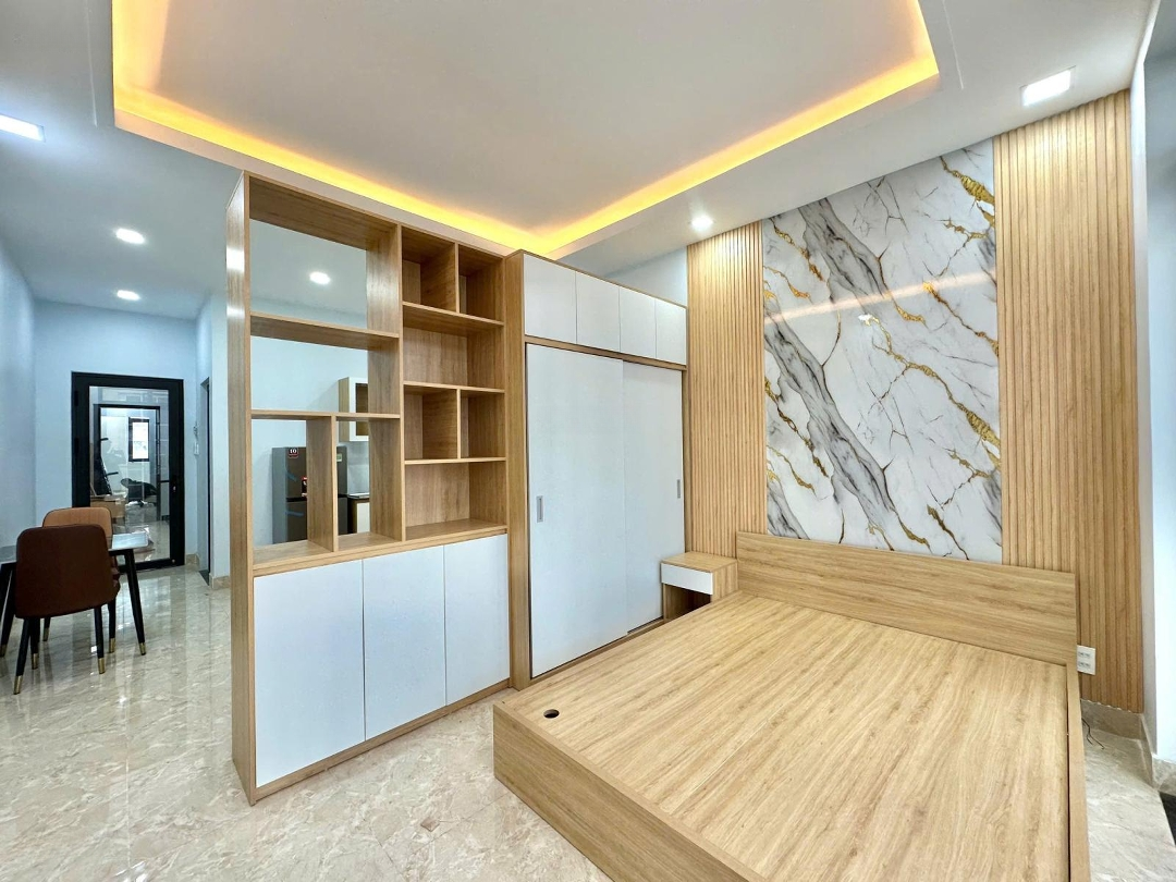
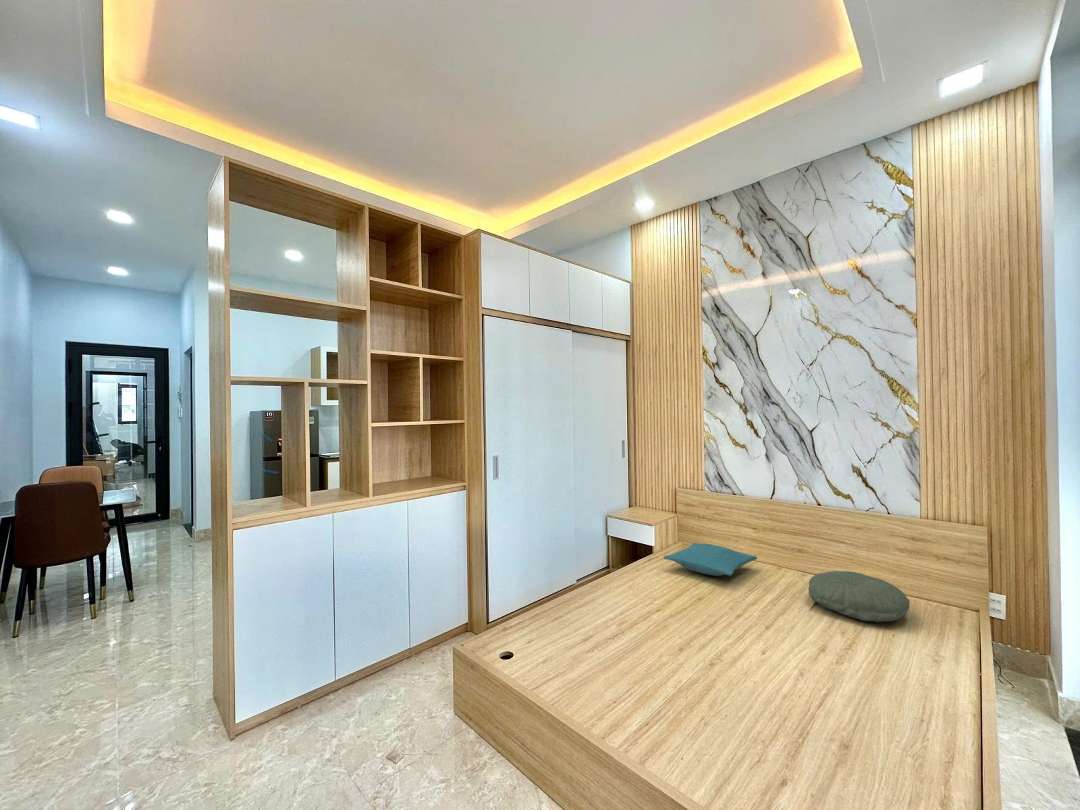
+ pillow [807,570,911,623]
+ pillow [663,542,758,577]
